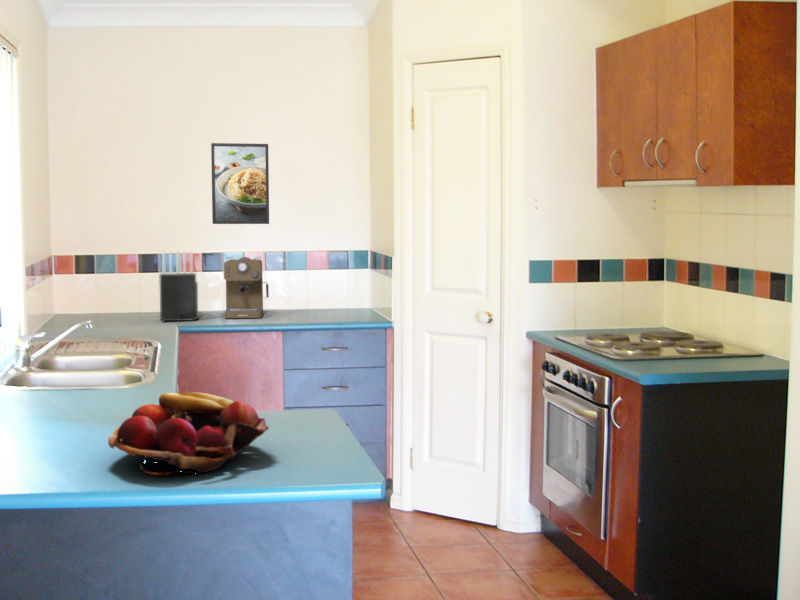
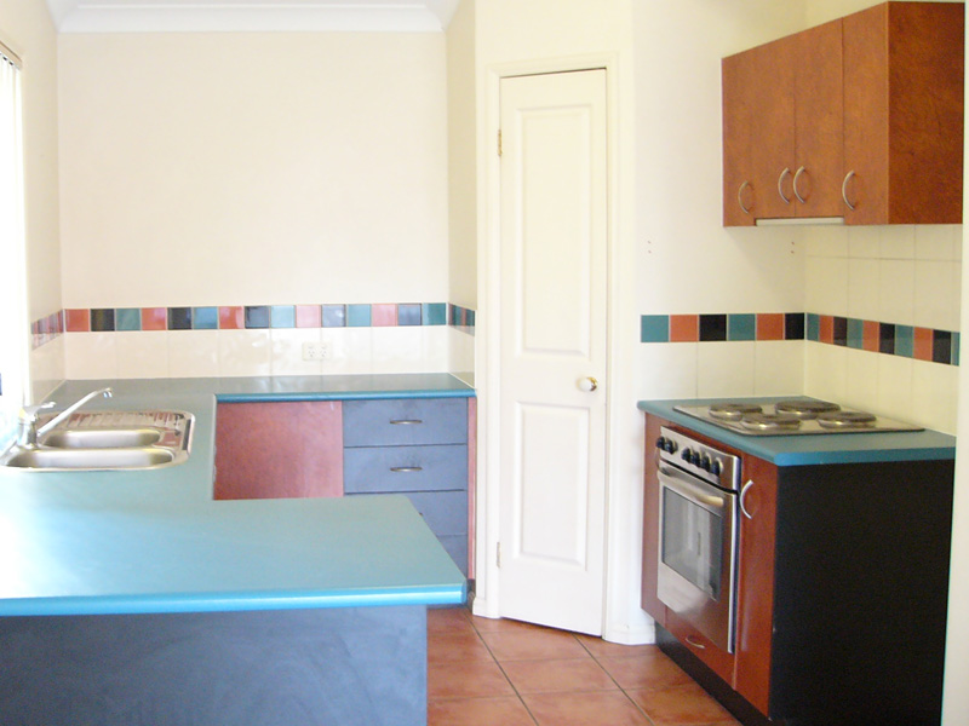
- coffee maker [223,256,270,319]
- fruit basket [107,392,270,476]
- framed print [210,142,270,225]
- knife block [158,249,199,322]
